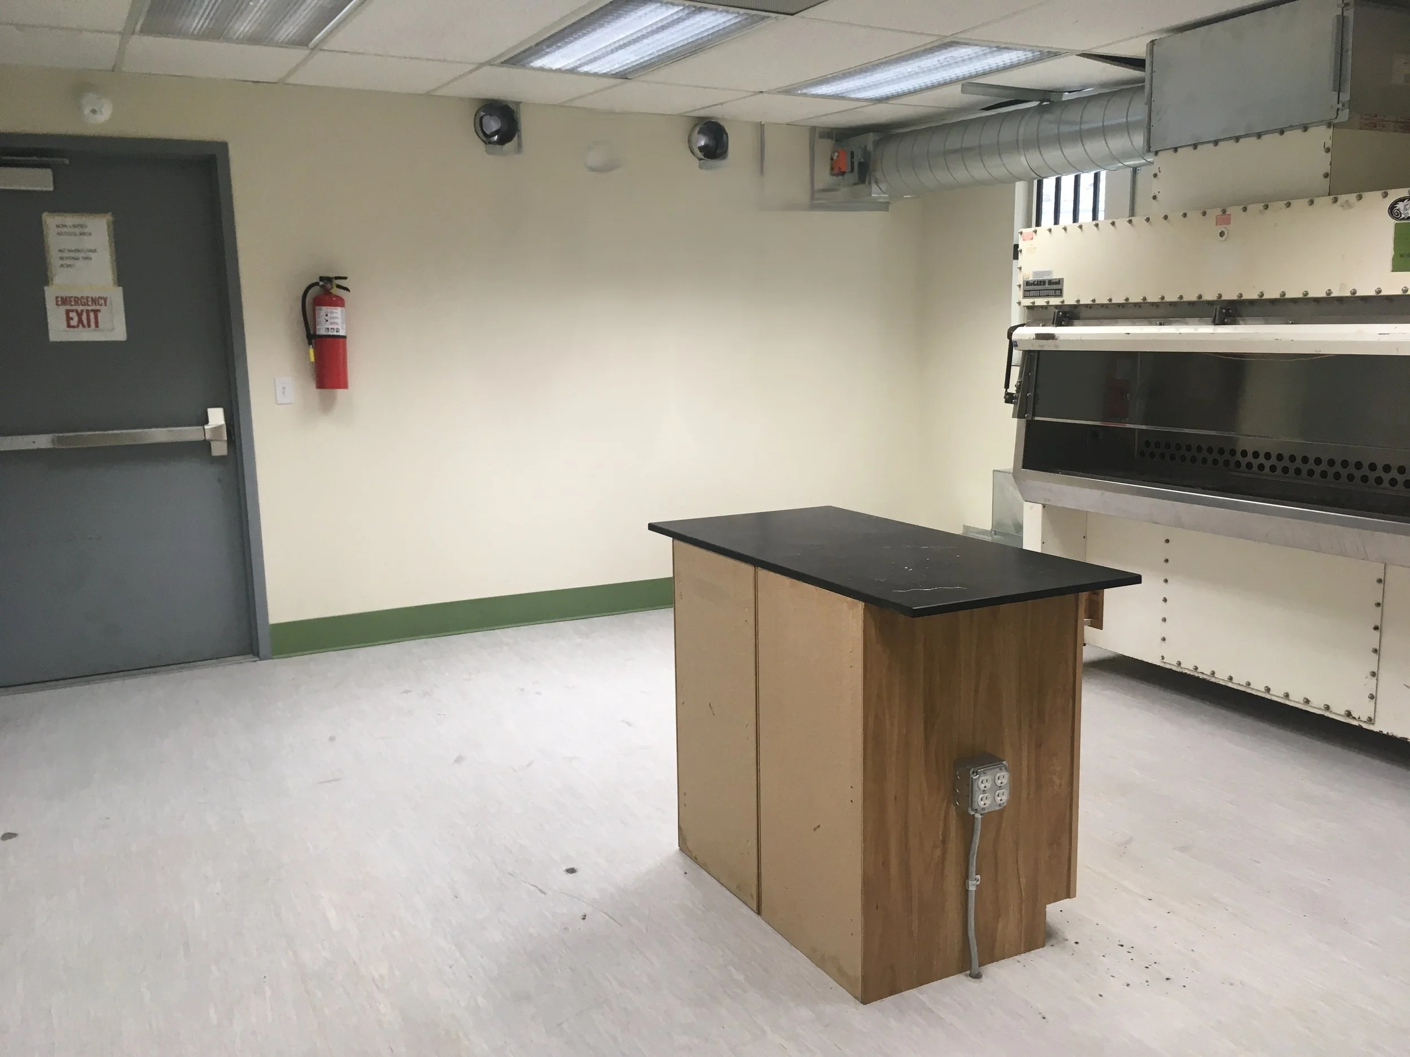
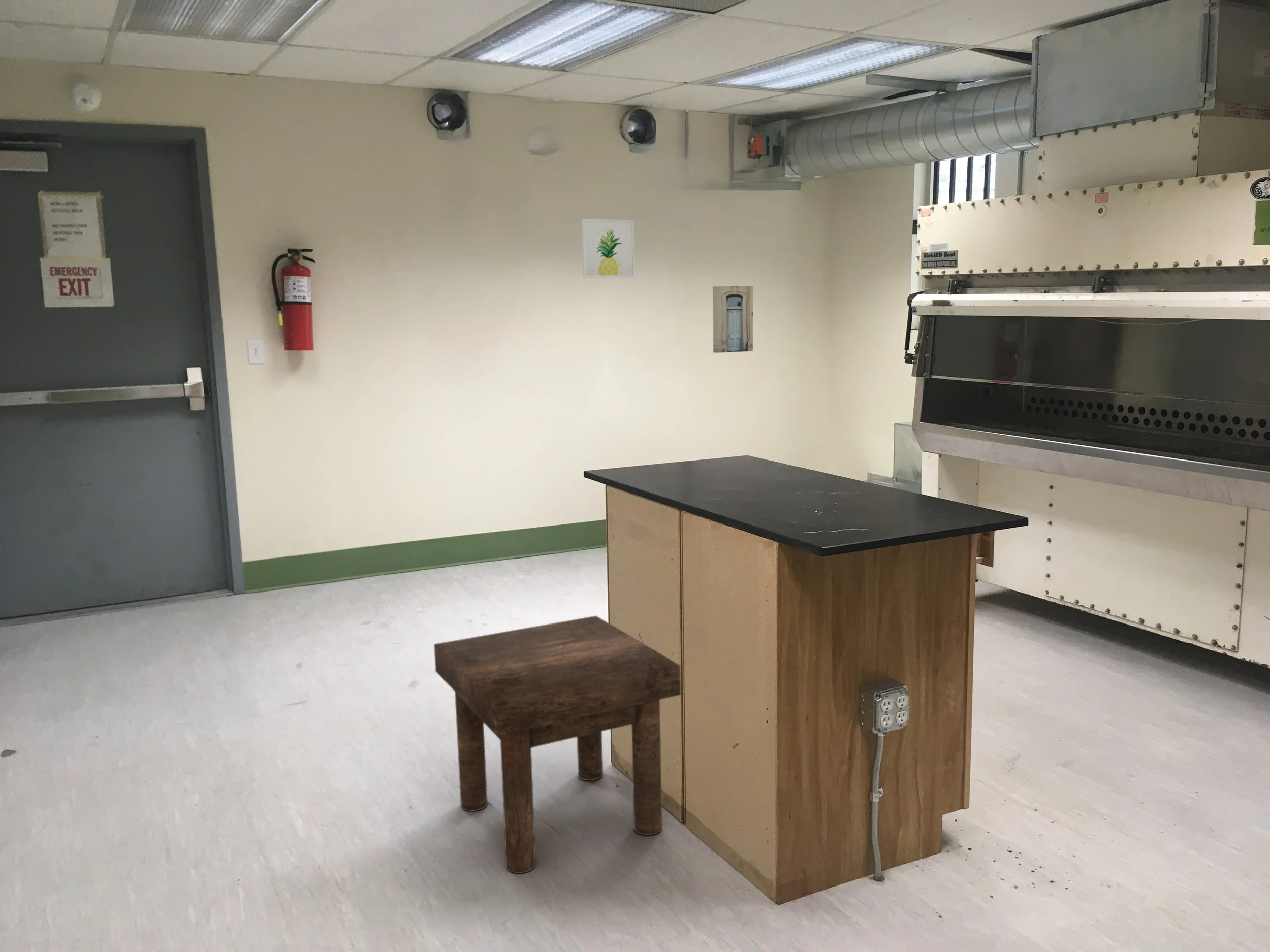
+ wall art [712,285,753,353]
+ wall art [581,218,636,278]
+ stool [433,615,681,874]
